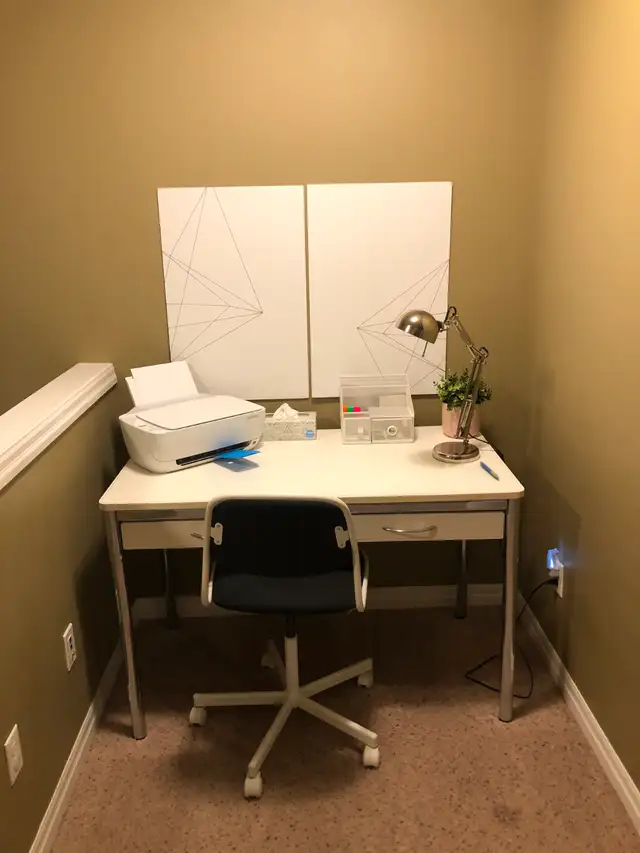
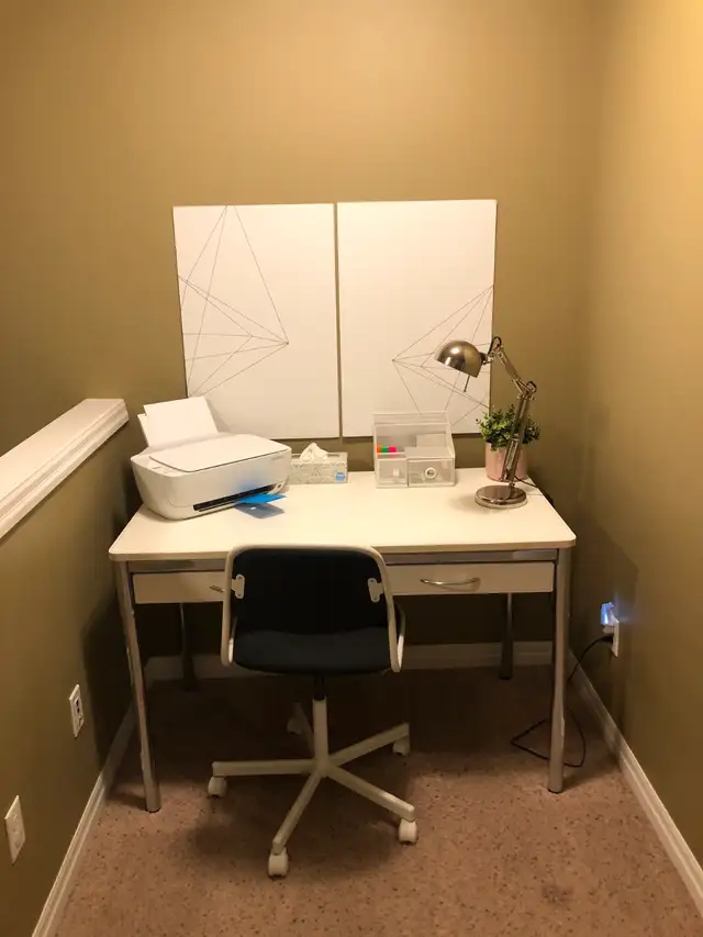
- pen [479,460,500,480]
